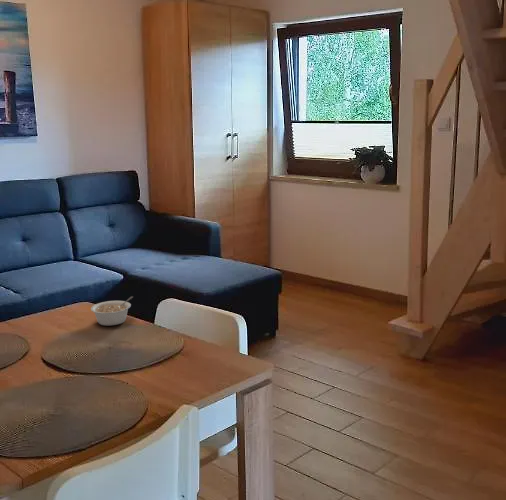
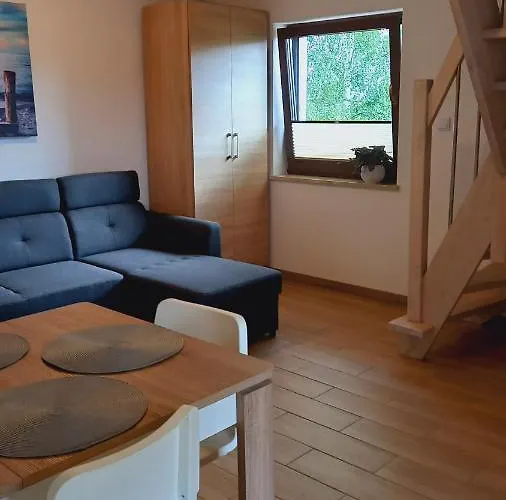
- legume [90,295,134,327]
